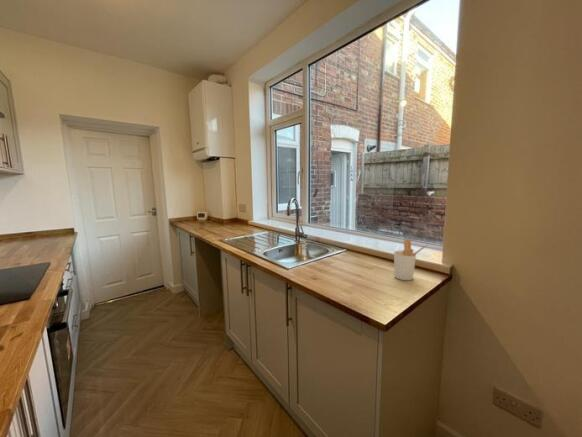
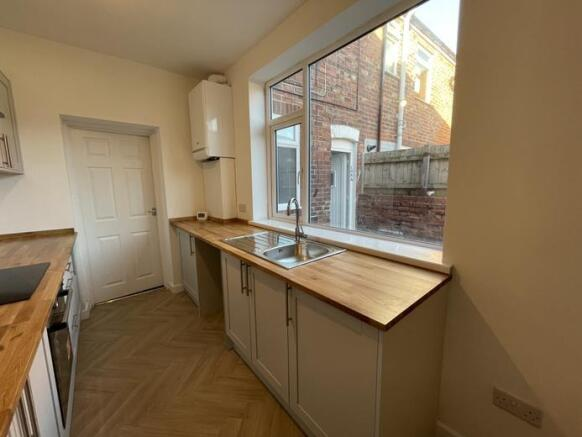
- utensil holder [393,238,430,281]
